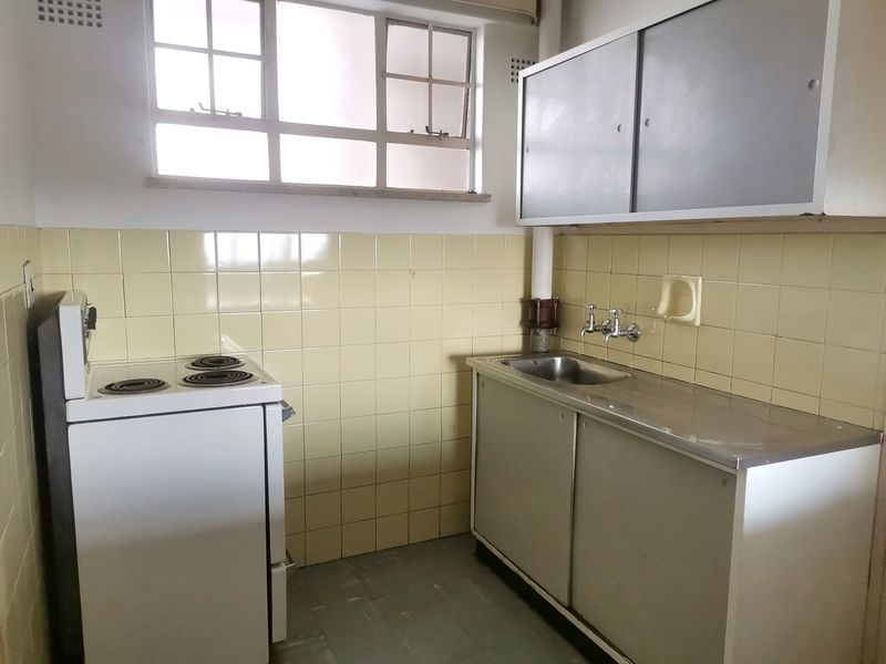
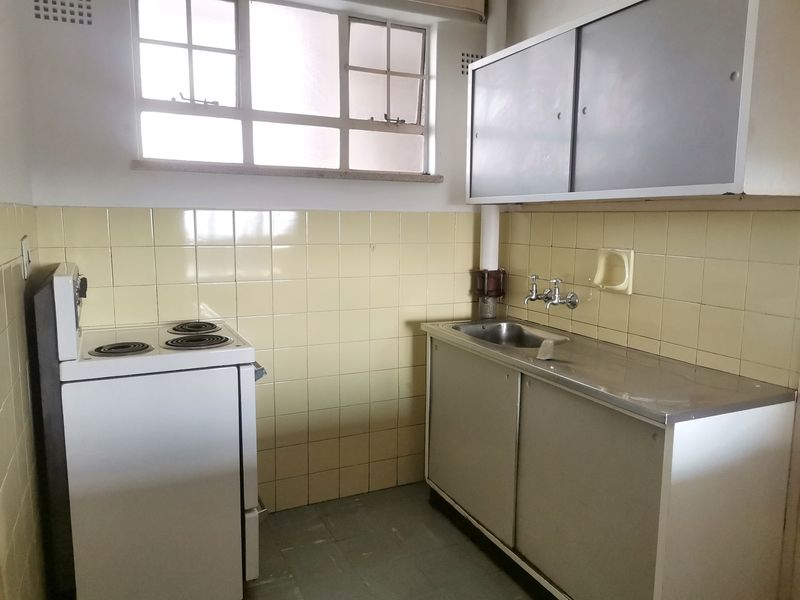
+ sponge [536,339,555,360]
